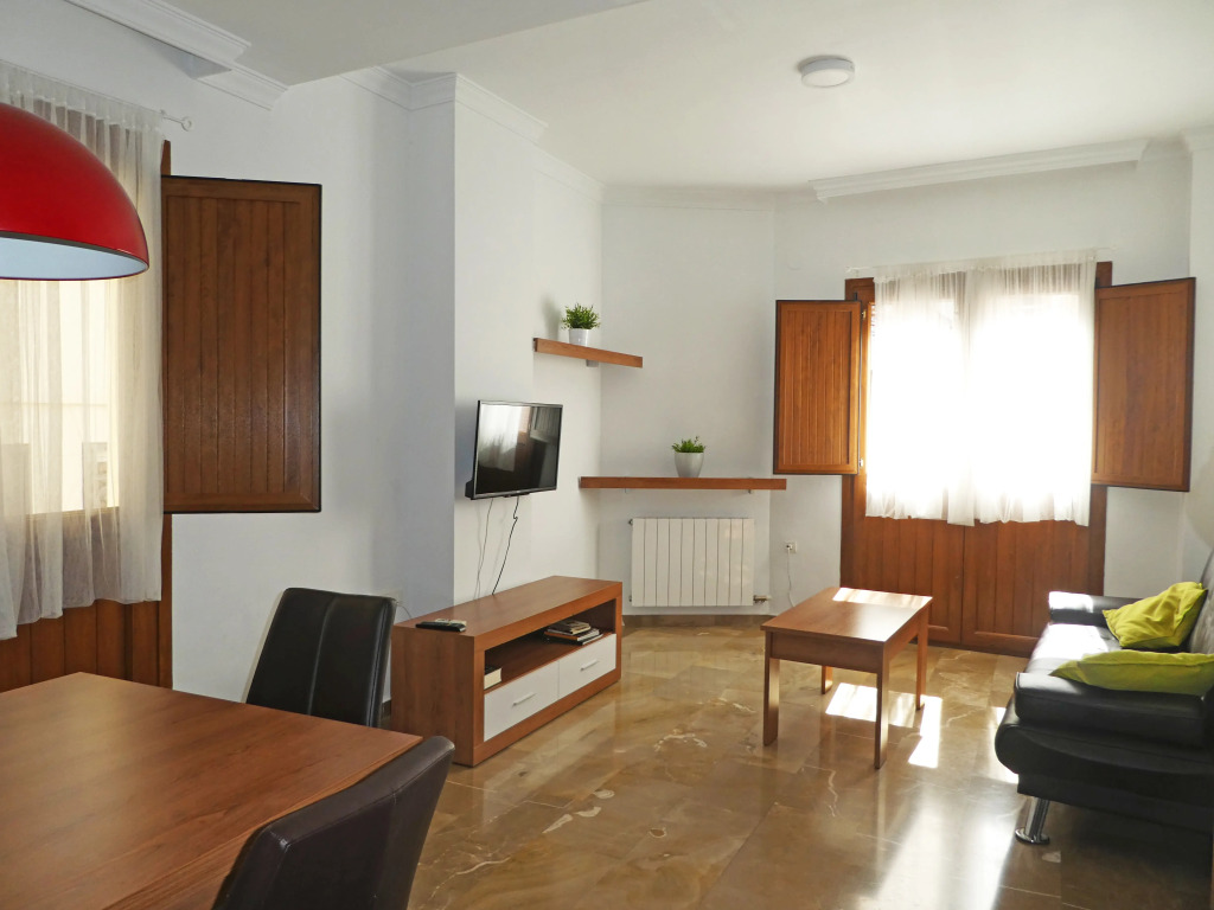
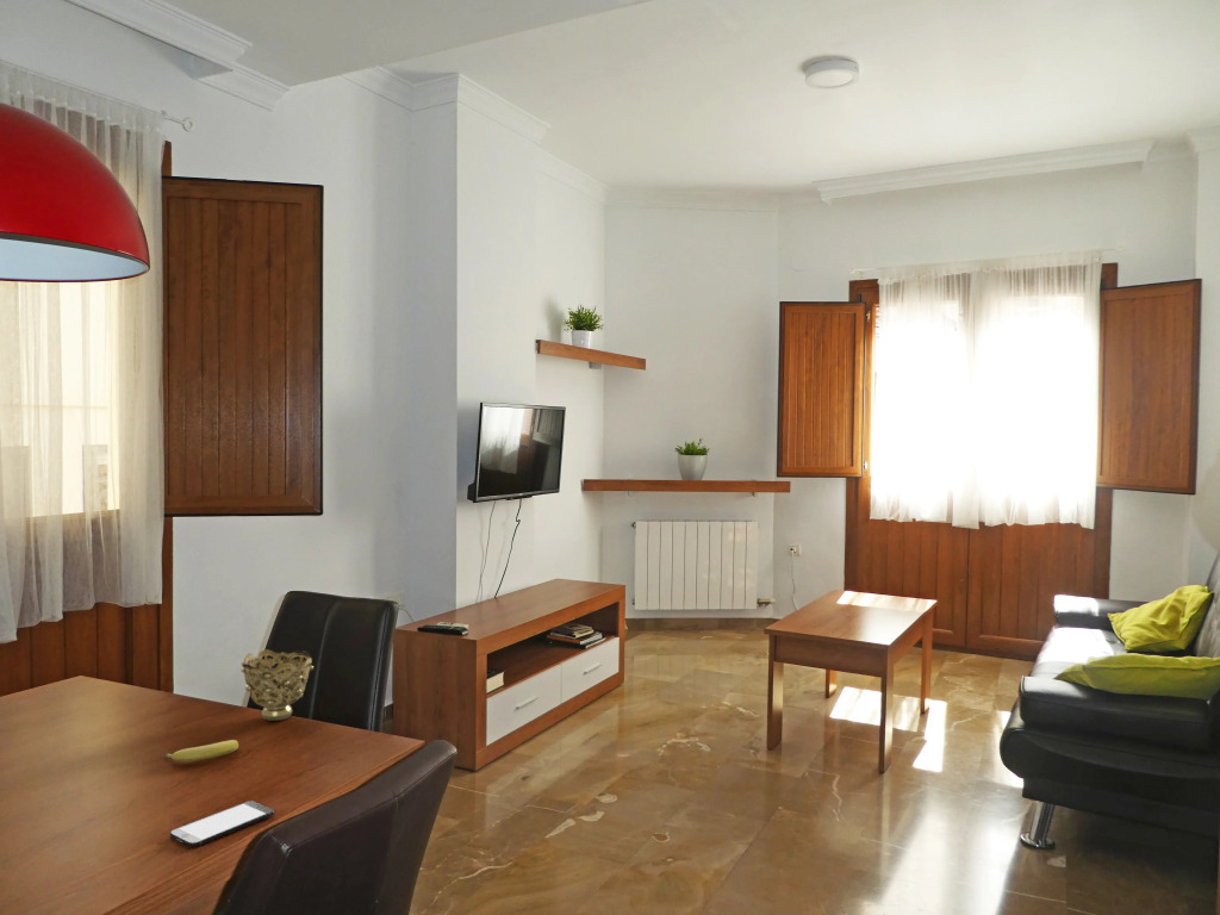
+ smartphone [169,799,275,848]
+ fruit [162,739,239,764]
+ decorative bowl [239,648,315,722]
